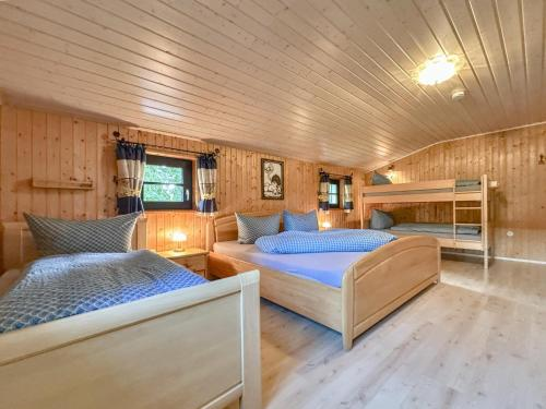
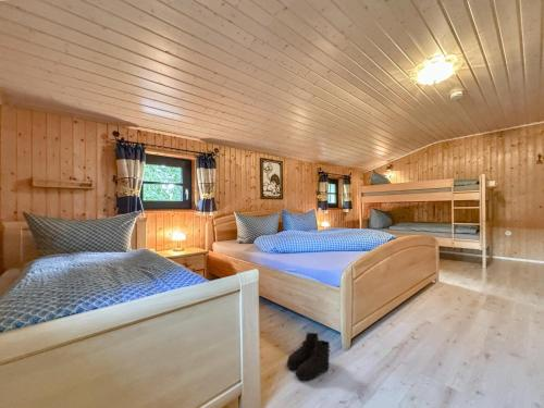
+ boots [285,332,332,382]
